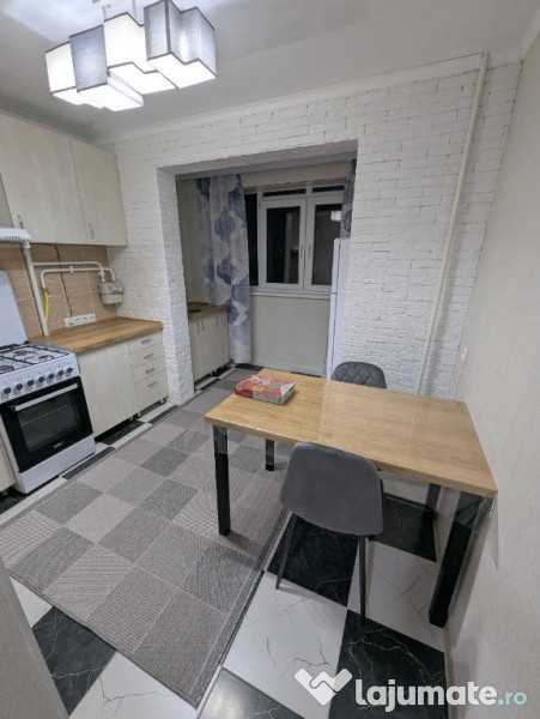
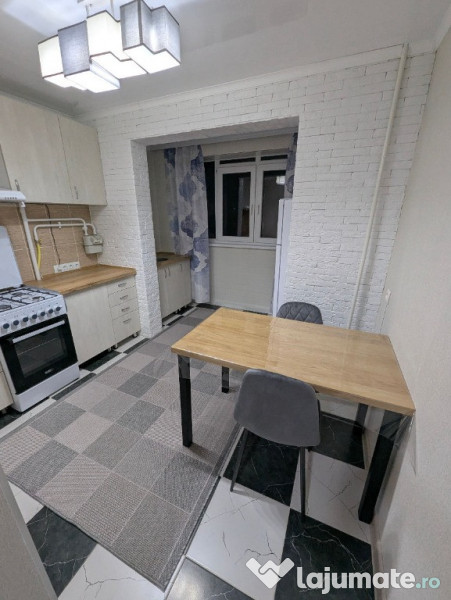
- cereal box [233,373,297,406]
